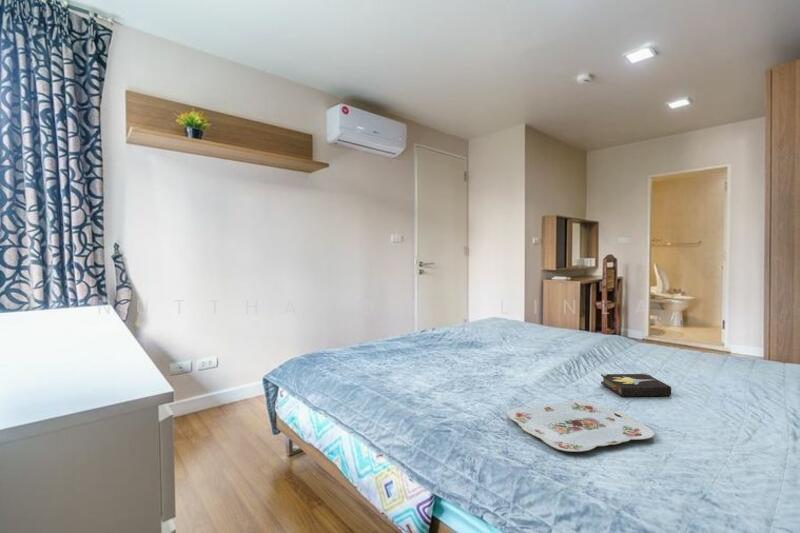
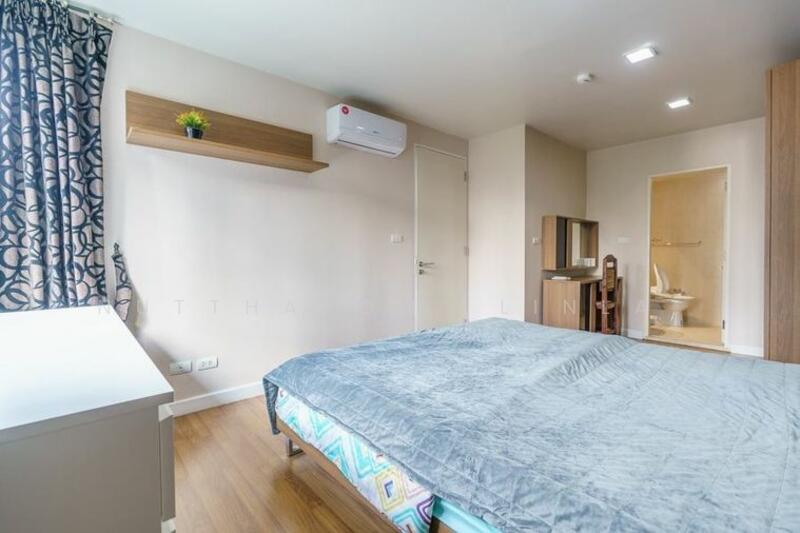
- hardback book [600,372,672,398]
- serving tray [507,399,655,453]
